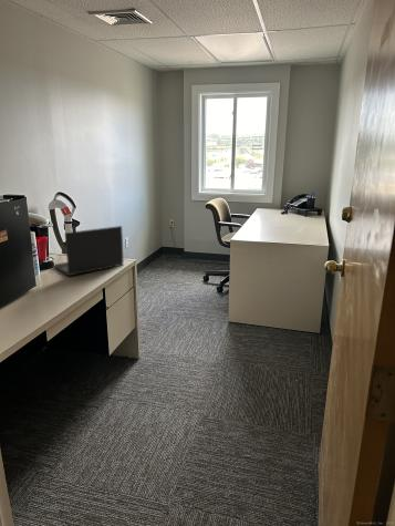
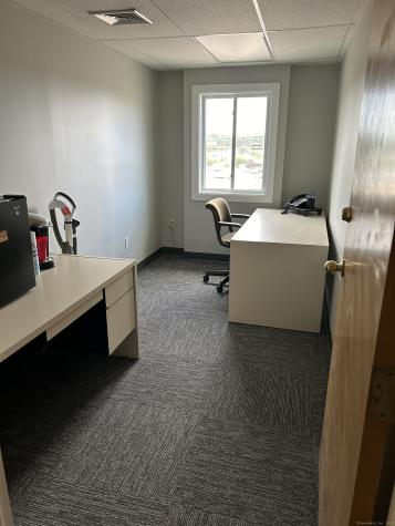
- laptop [52,225,125,277]
